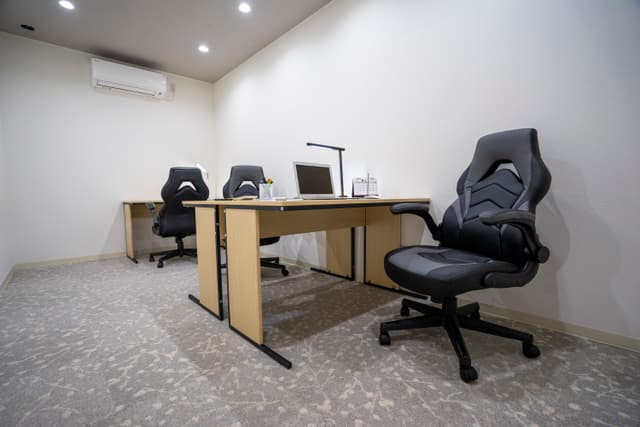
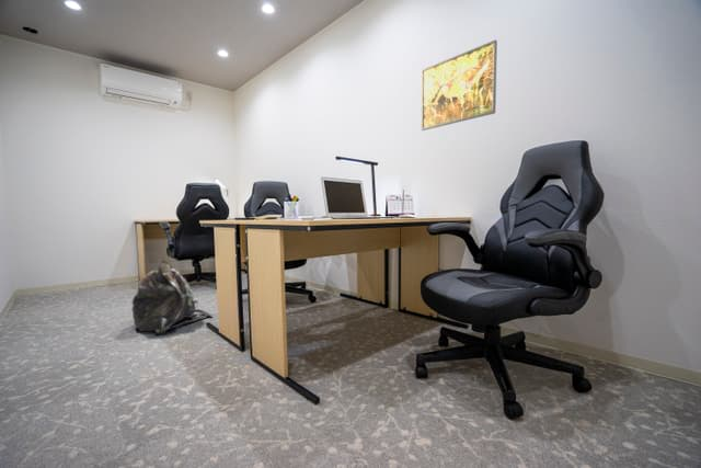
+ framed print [421,38,498,132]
+ backpack [130,260,215,335]
